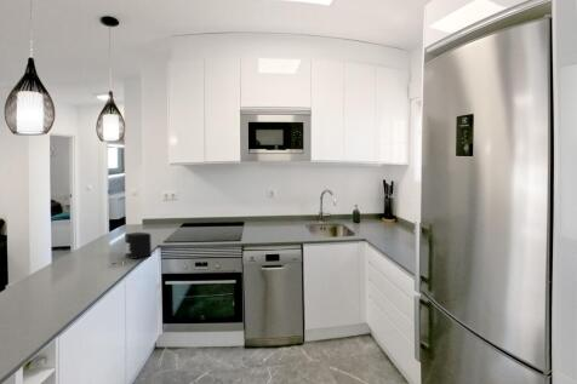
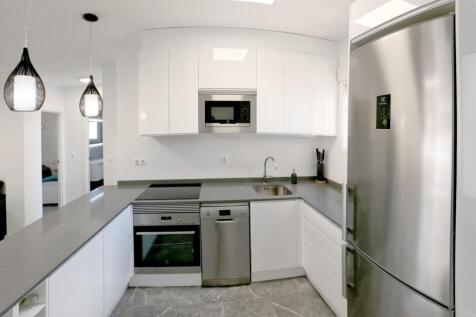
- coffee maker [110,231,153,265]
